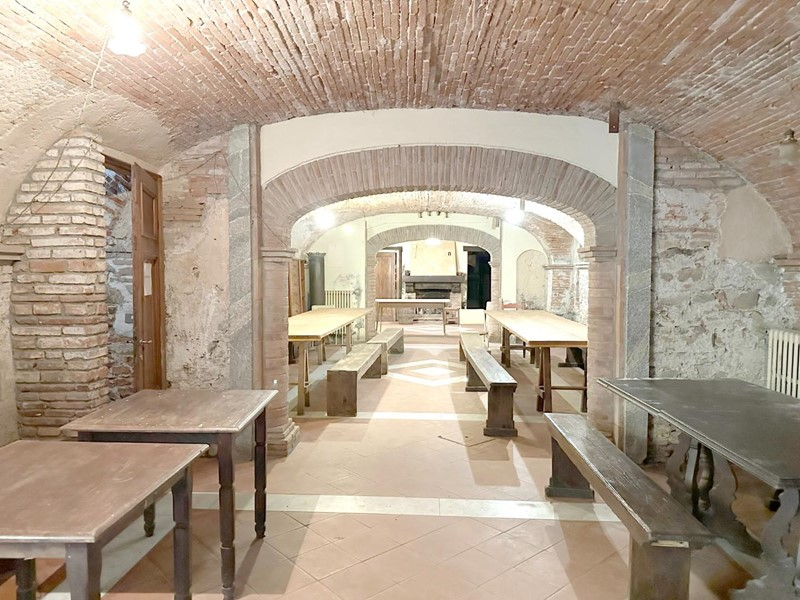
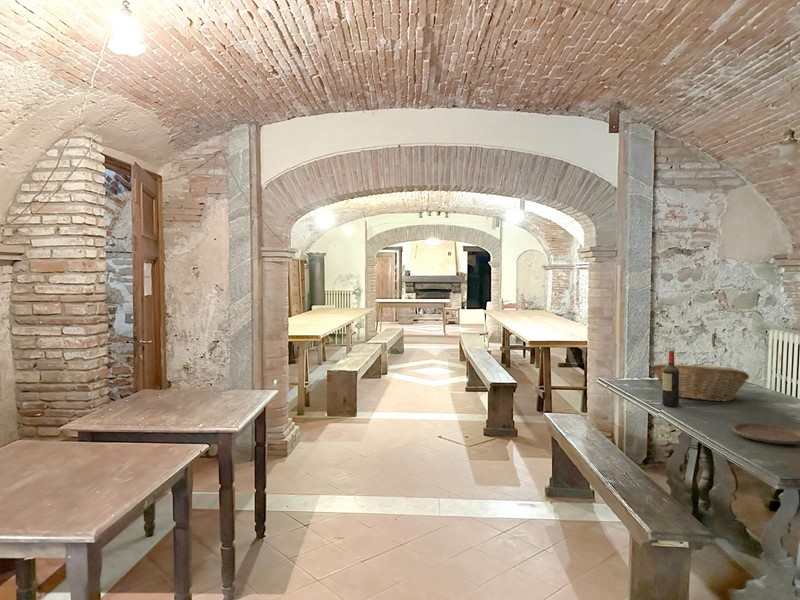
+ plate [731,422,800,445]
+ fruit basket [650,362,750,403]
+ wine bottle [661,349,680,408]
